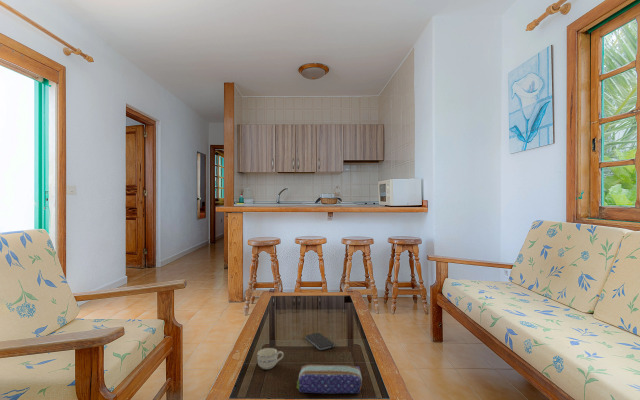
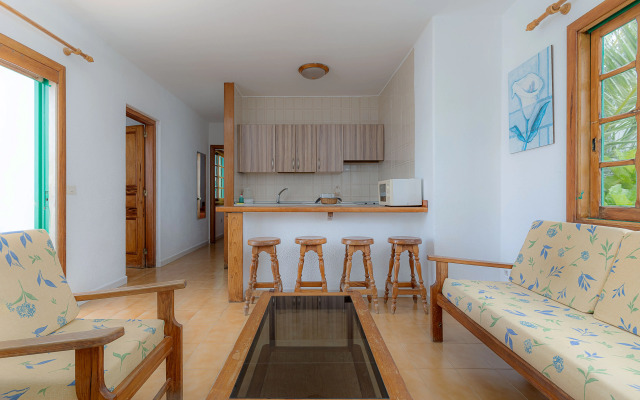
- pencil case [296,364,363,395]
- cup [256,347,285,370]
- smartphone [304,332,335,351]
